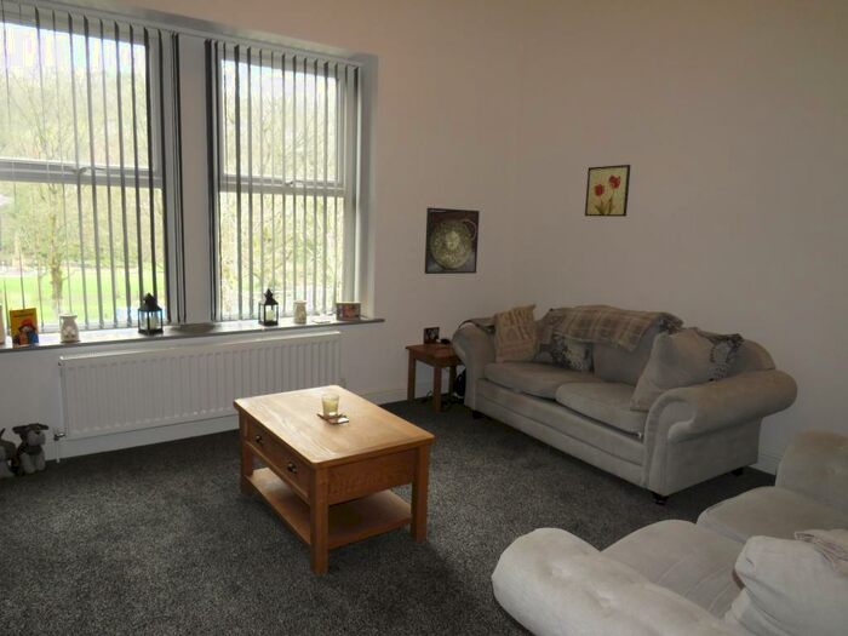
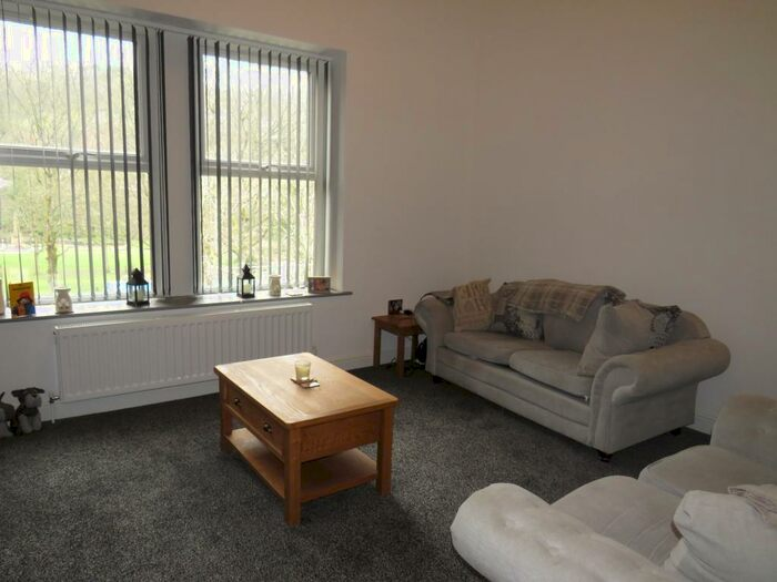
- wall art [584,164,632,218]
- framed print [423,206,481,275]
